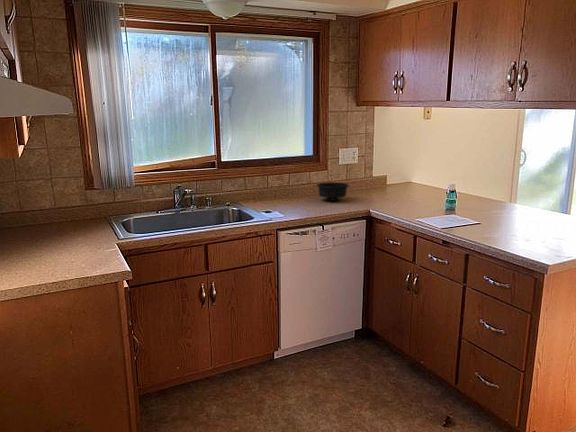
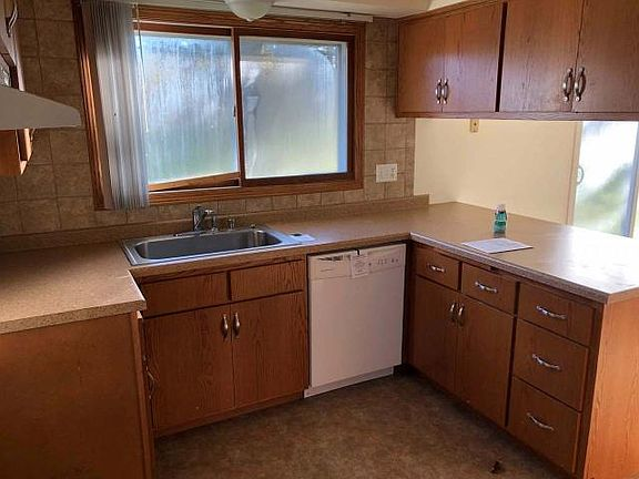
- bowl [316,181,350,201]
